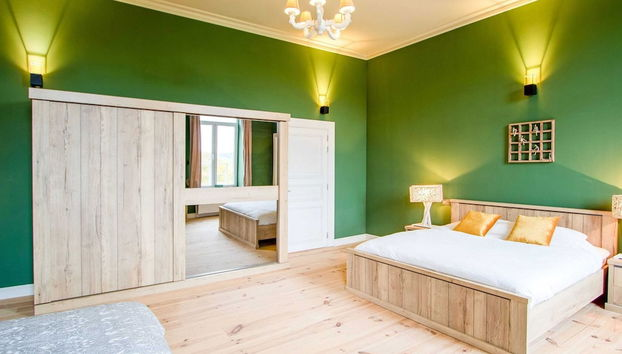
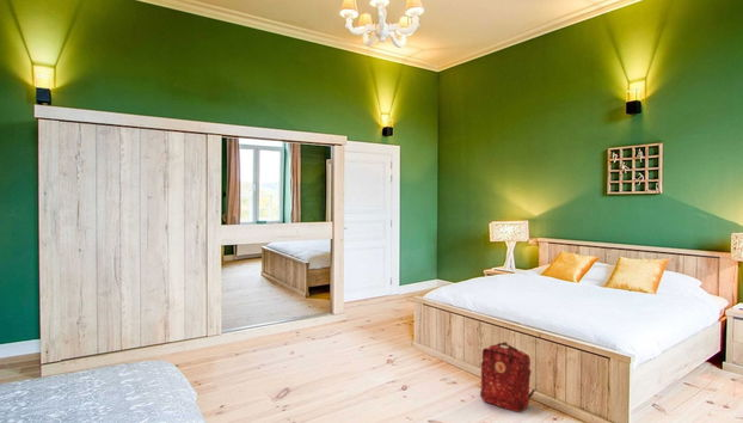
+ backpack [479,341,536,413]
